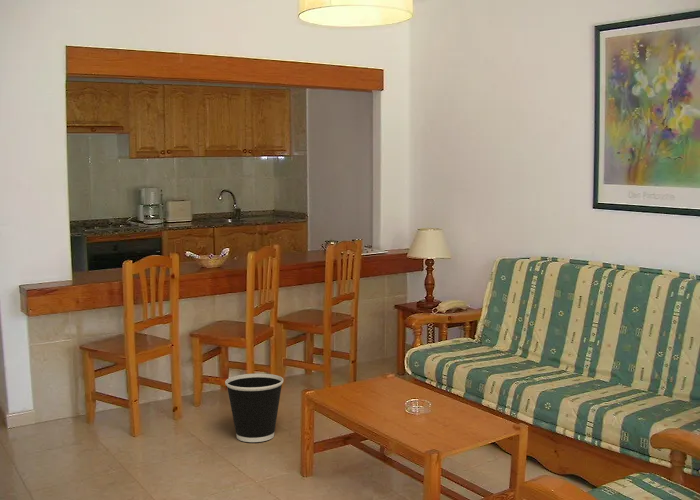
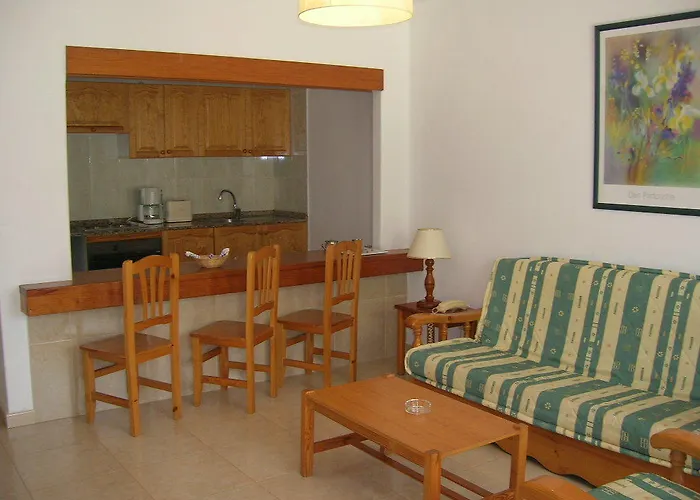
- wastebasket [224,373,284,443]
